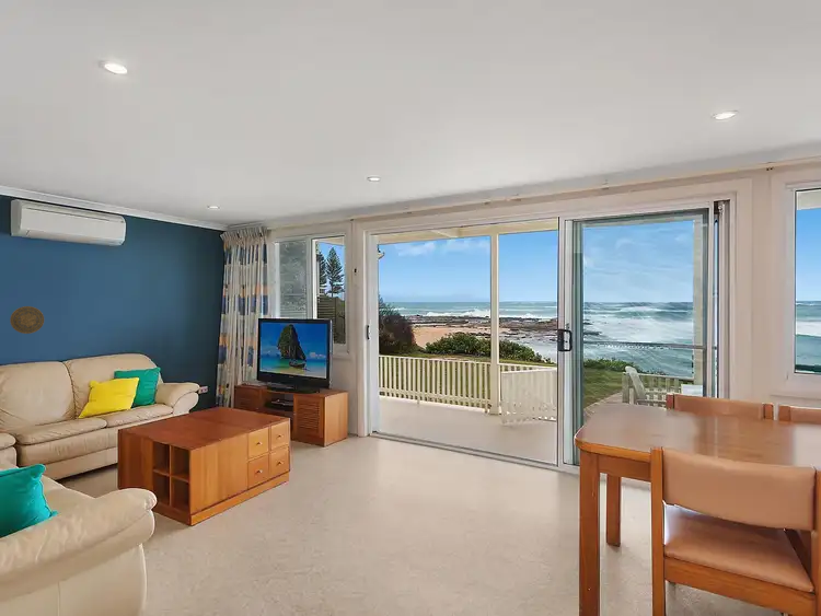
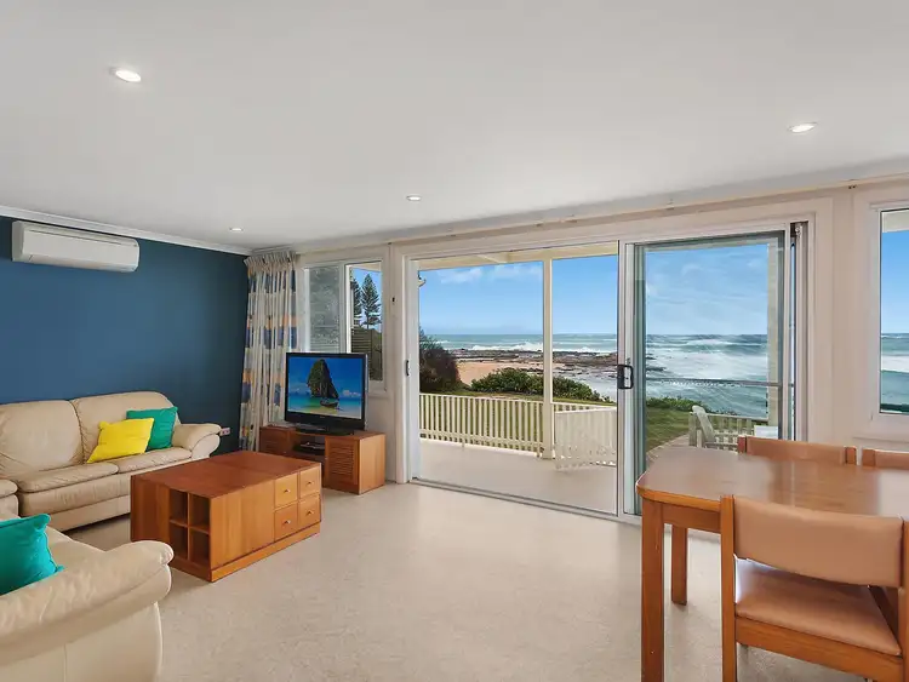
- decorative plate [9,305,45,335]
